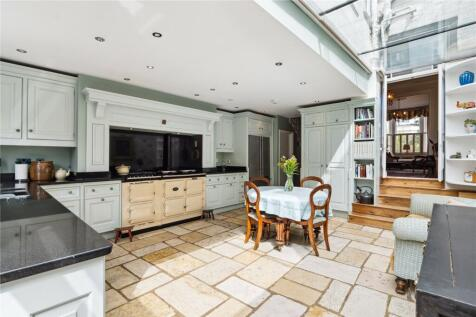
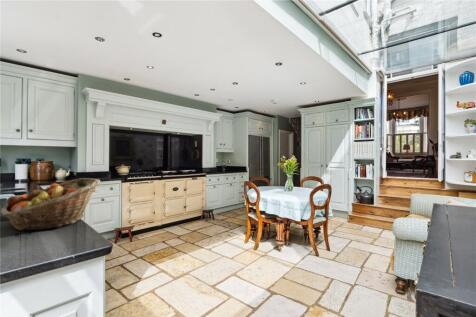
+ fruit basket [0,177,101,231]
